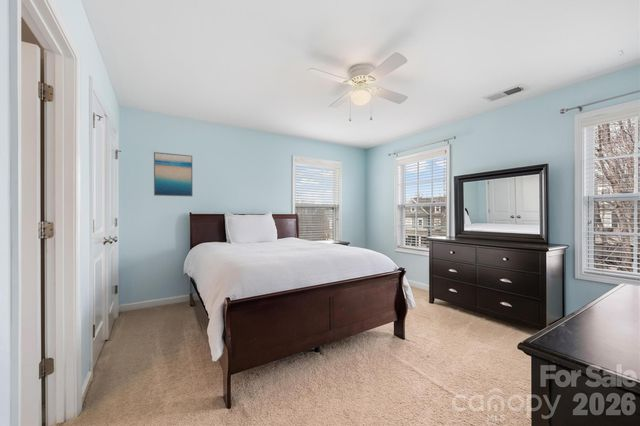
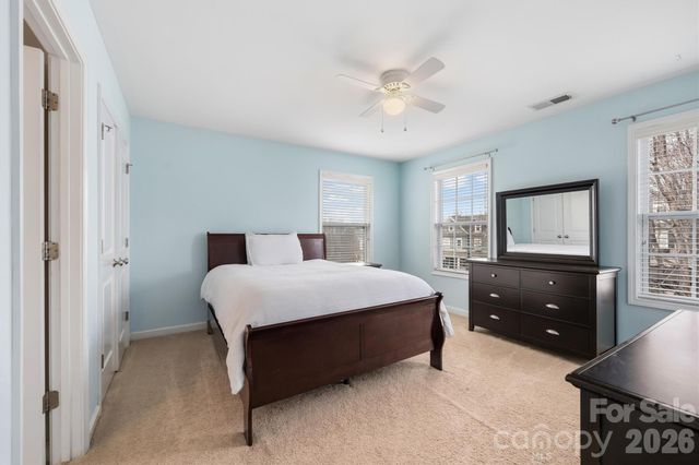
- wall art [153,151,194,198]
